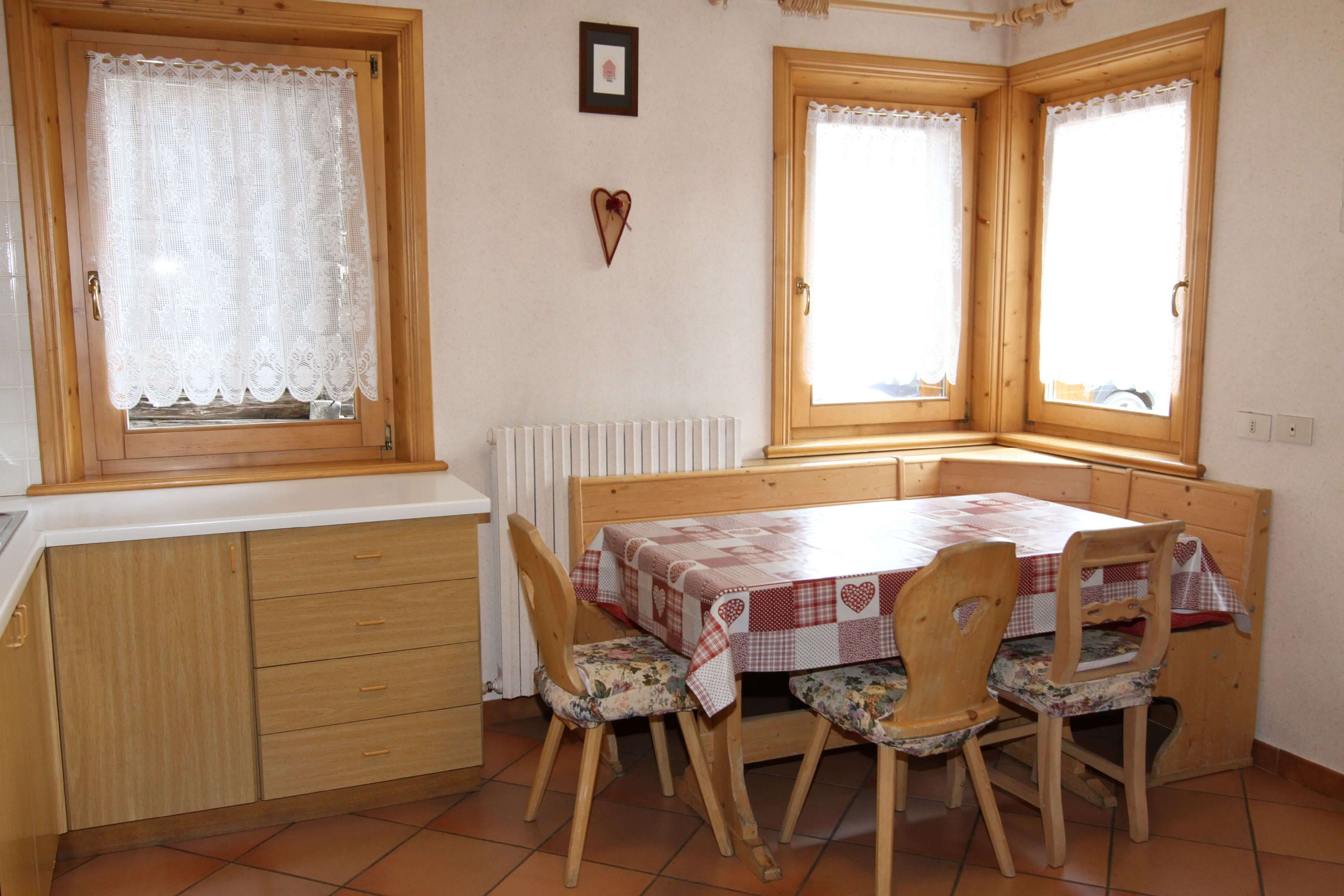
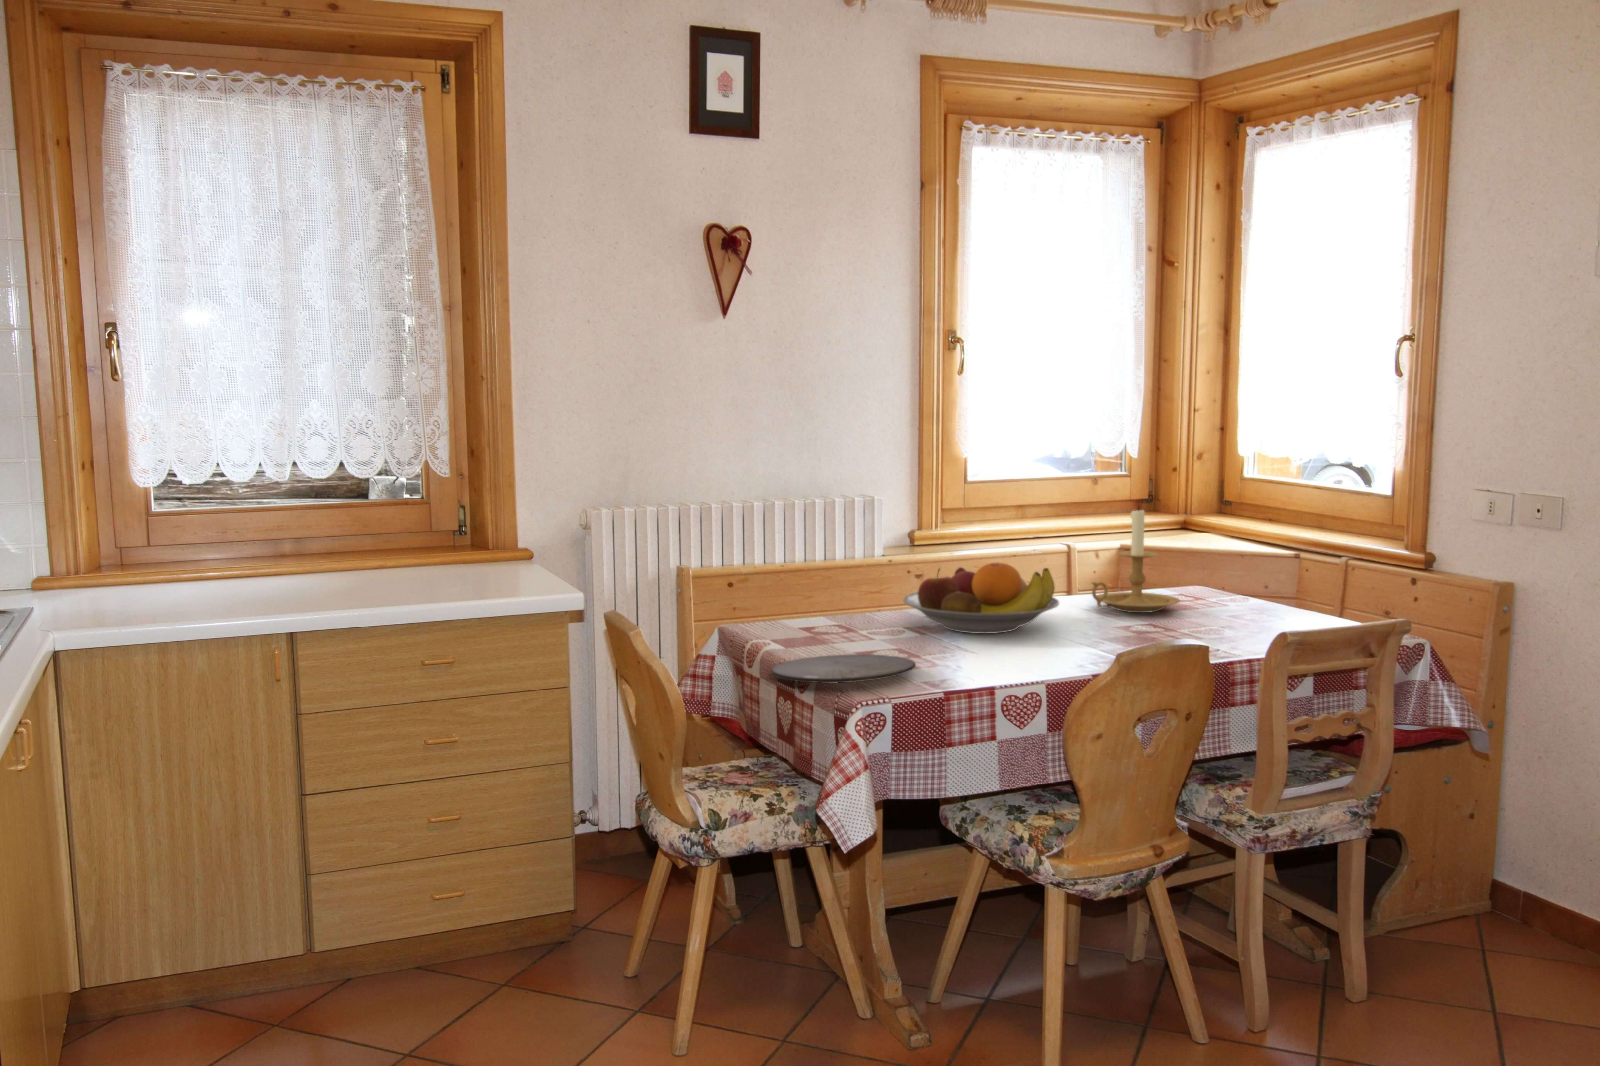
+ plate [770,654,915,683]
+ fruit bowl [902,562,1060,634]
+ candle holder [1090,506,1181,613]
